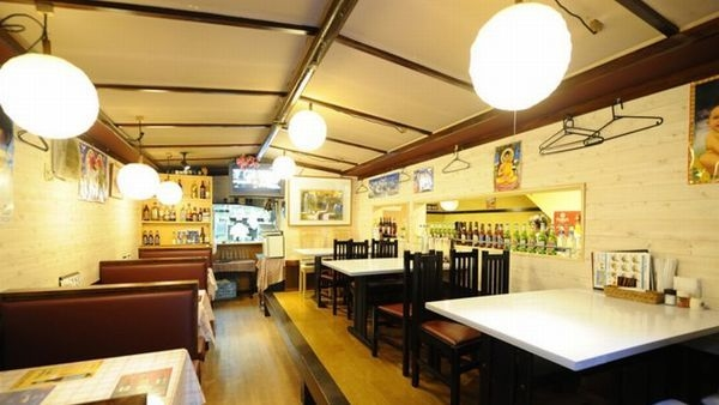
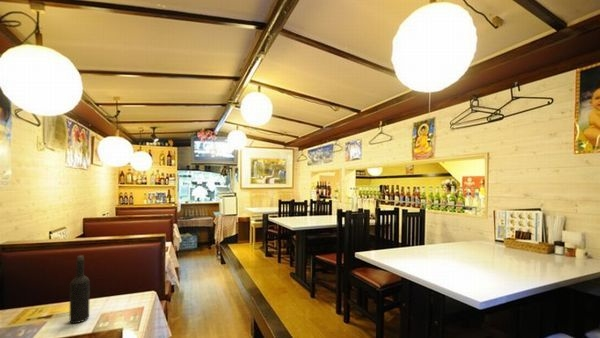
+ wine bottle [68,254,91,324]
